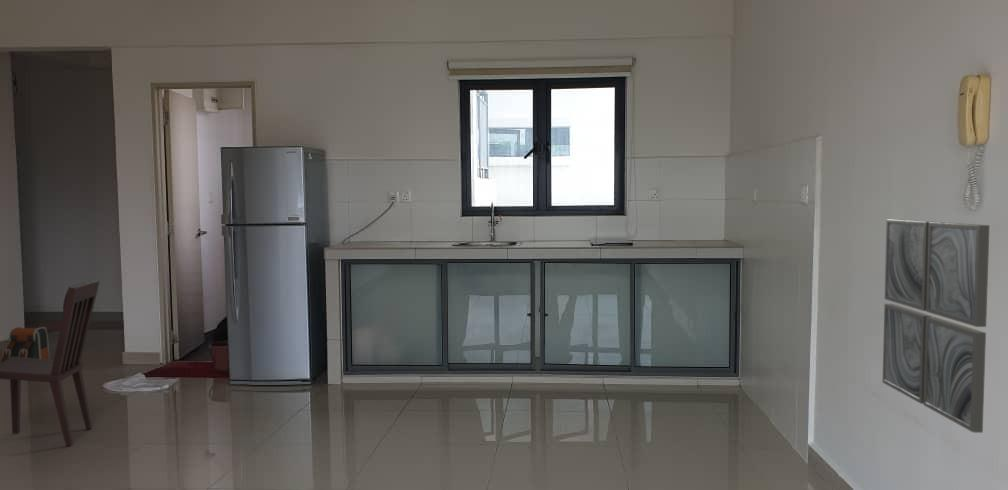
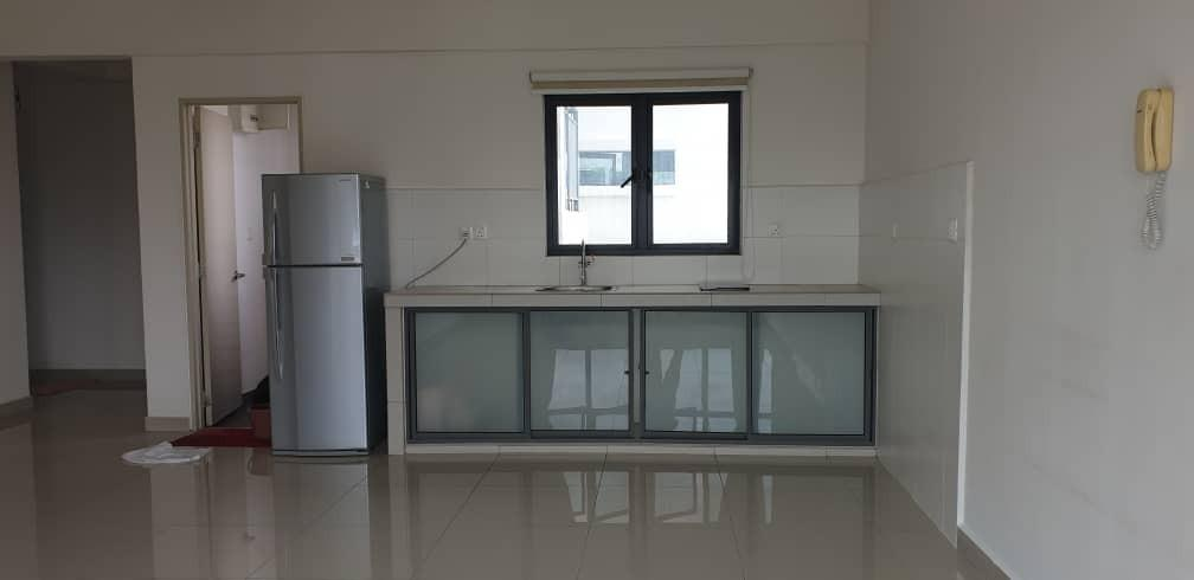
- wall art [882,218,991,434]
- dining chair [0,279,101,447]
- backpack [0,326,51,363]
